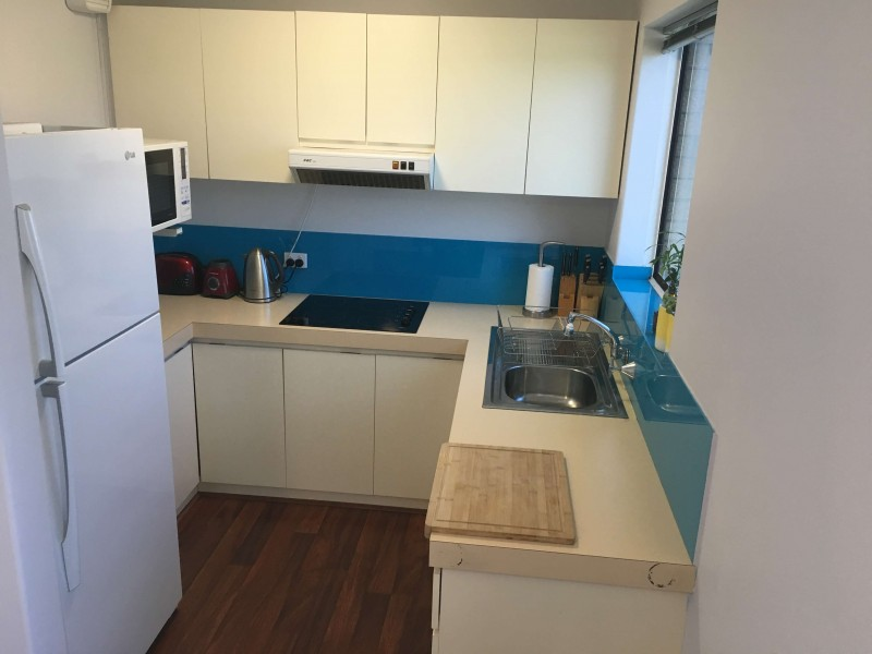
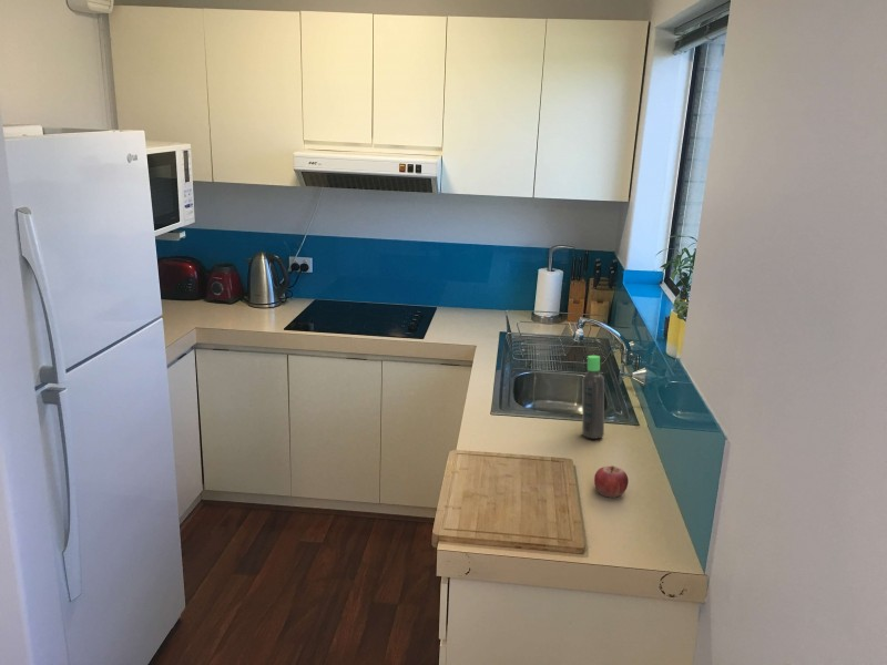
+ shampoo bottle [581,355,605,440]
+ fruit [593,464,630,499]
